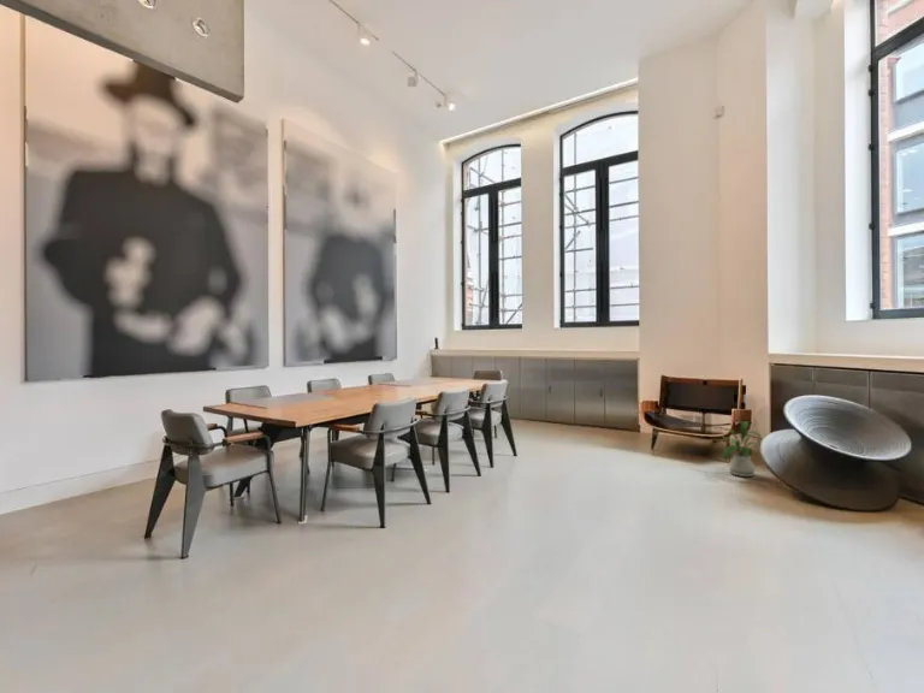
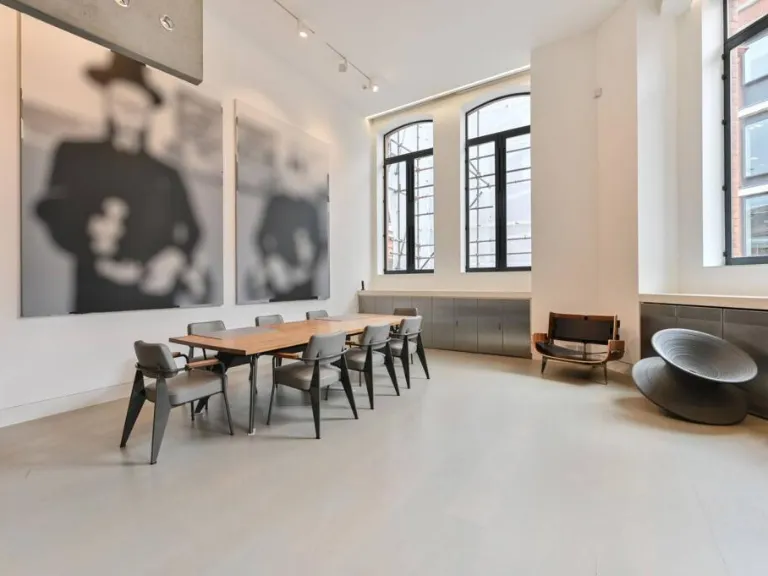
- house plant [722,420,763,478]
